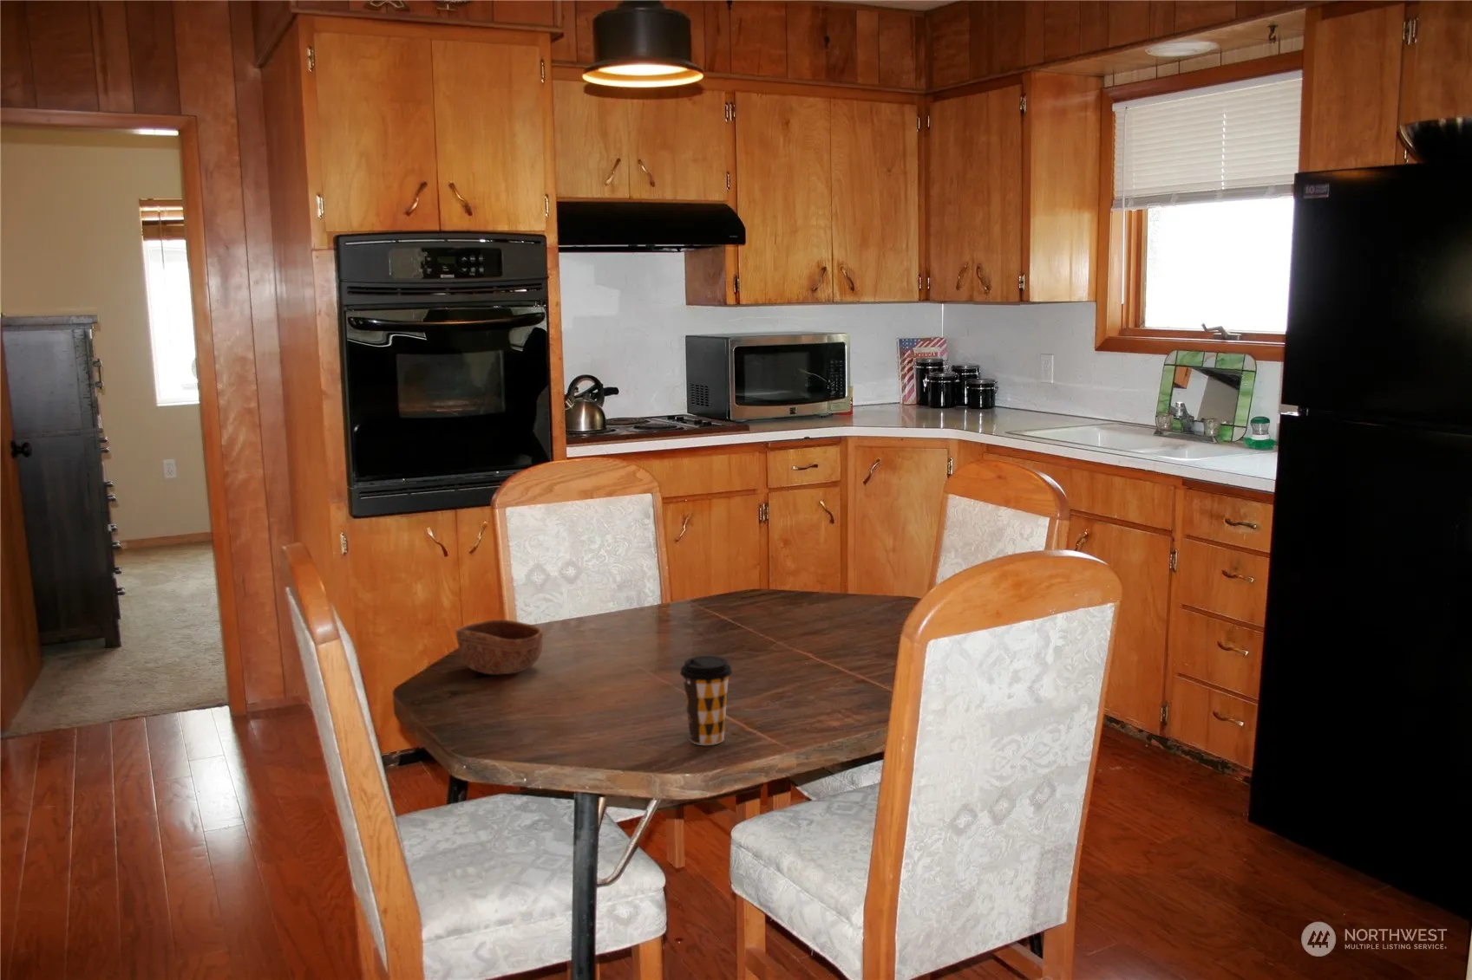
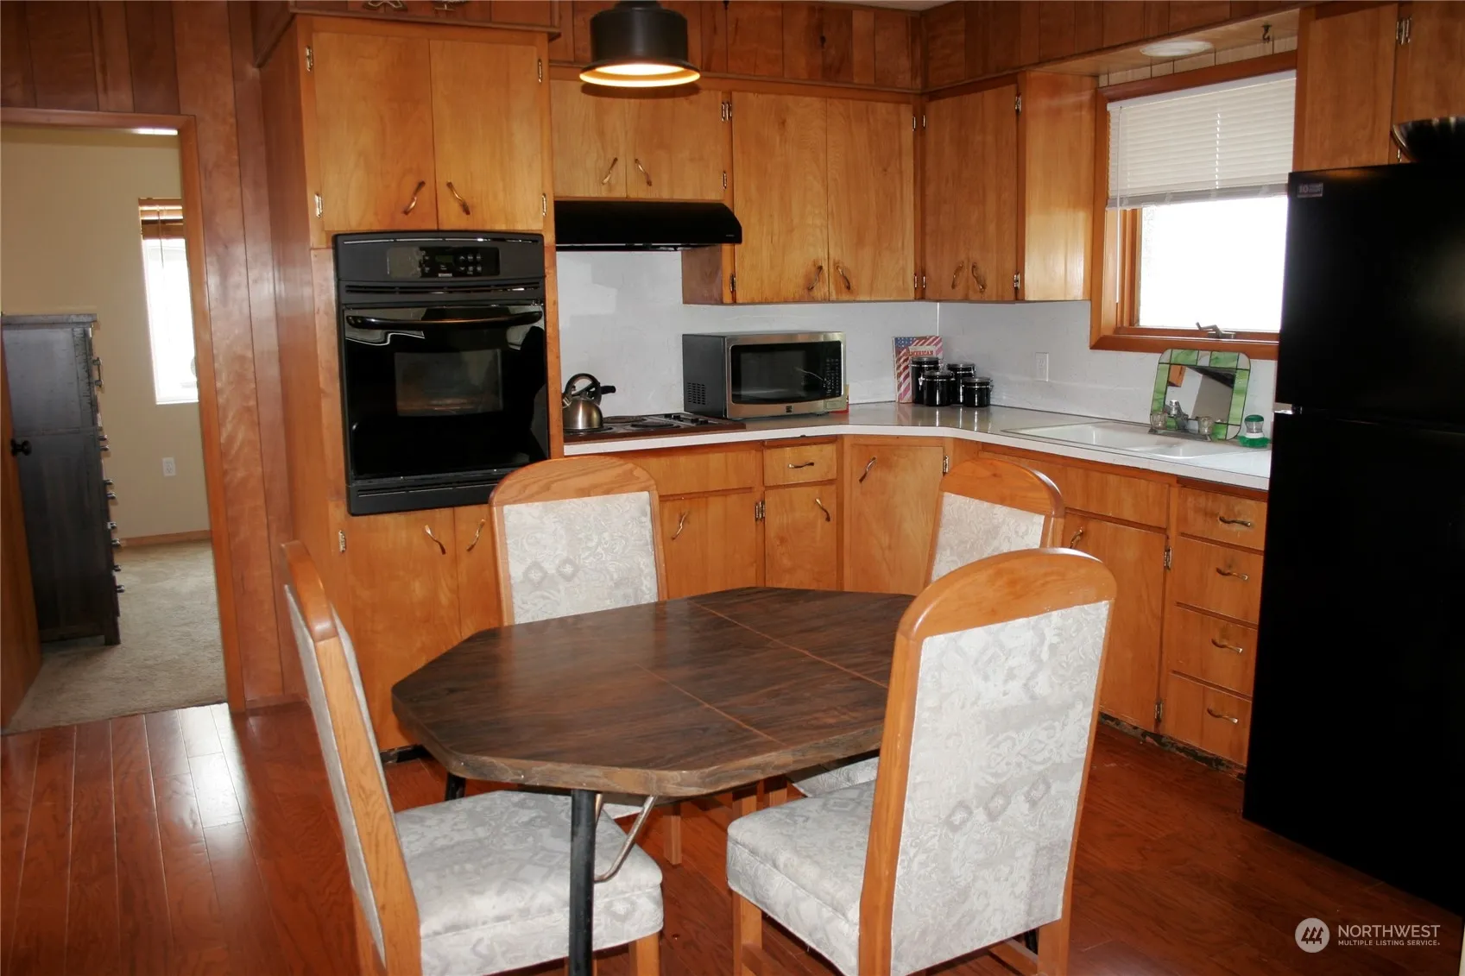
- coffee cup [680,655,733,746]
- bowl [454,619,544,676]
